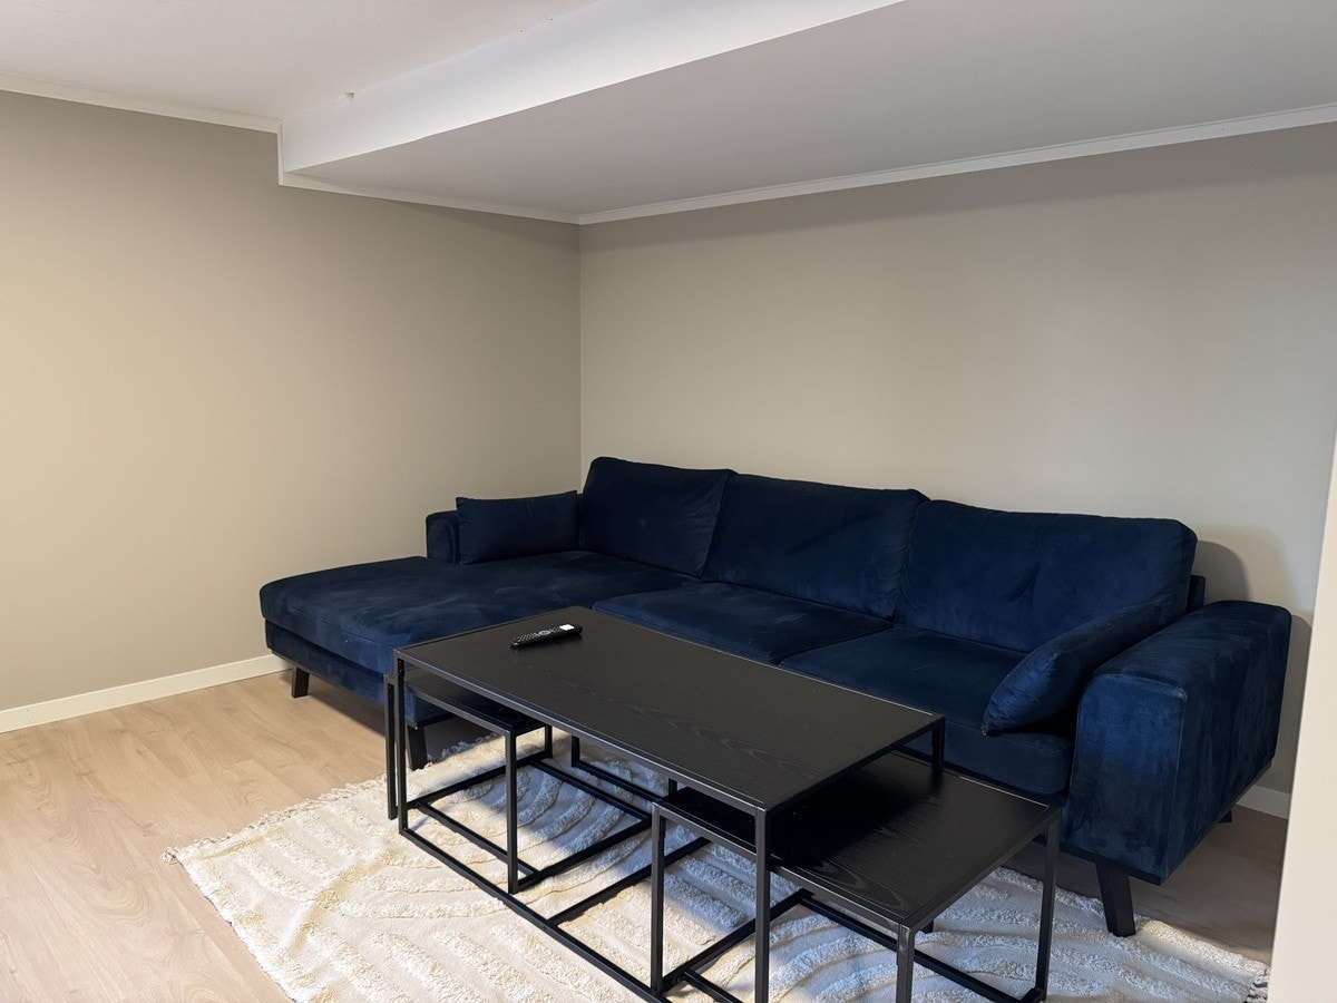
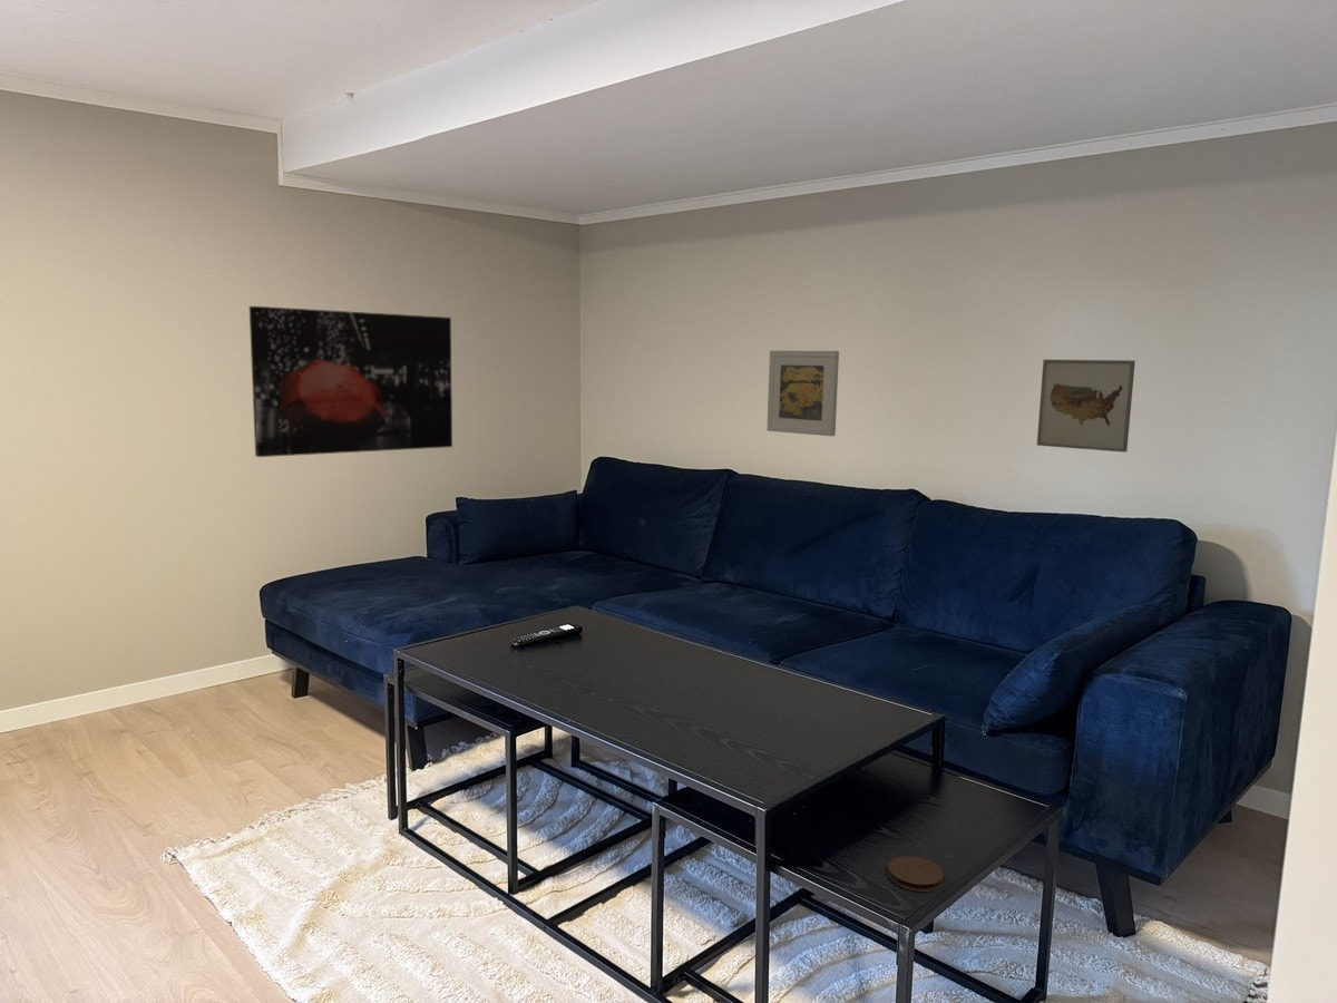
+ wall art [248,305,453,458]
+ coaster [887,855,945,893]
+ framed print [765,350,840,437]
+ wall art [1036,359,1136,454]
